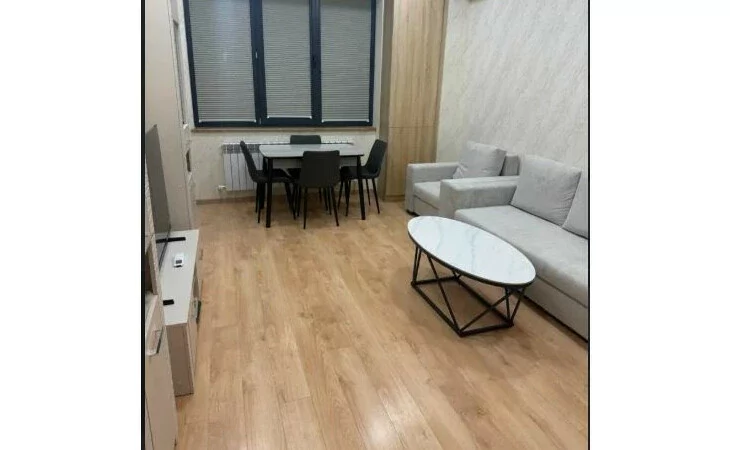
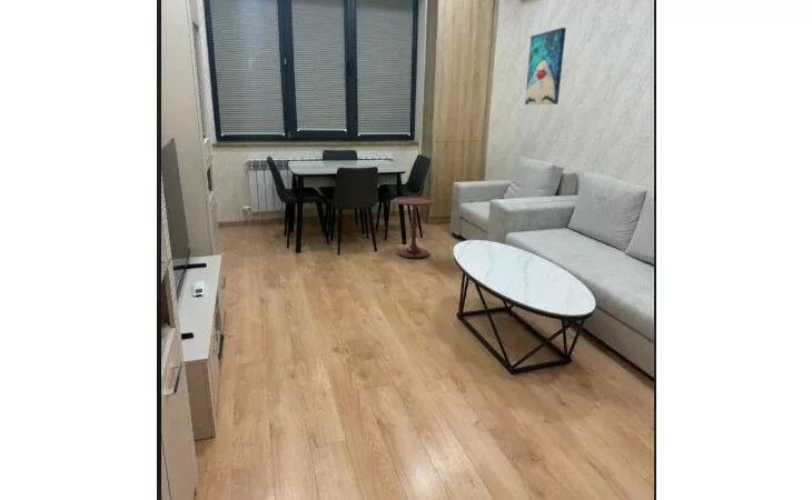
+ wall art [524,27,567,106]
+ side table [393,196,436,259]
